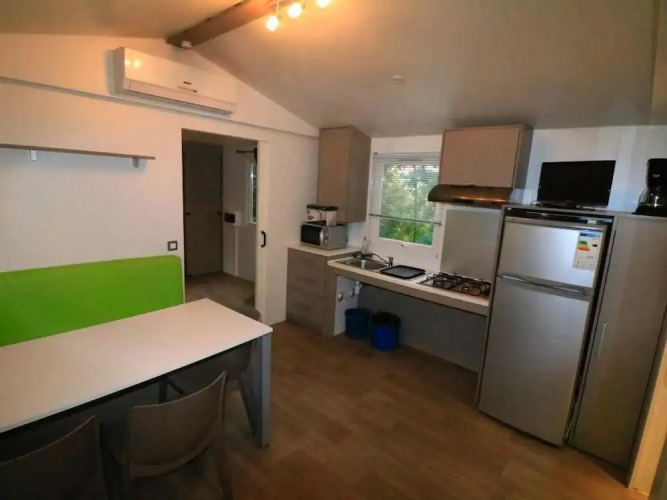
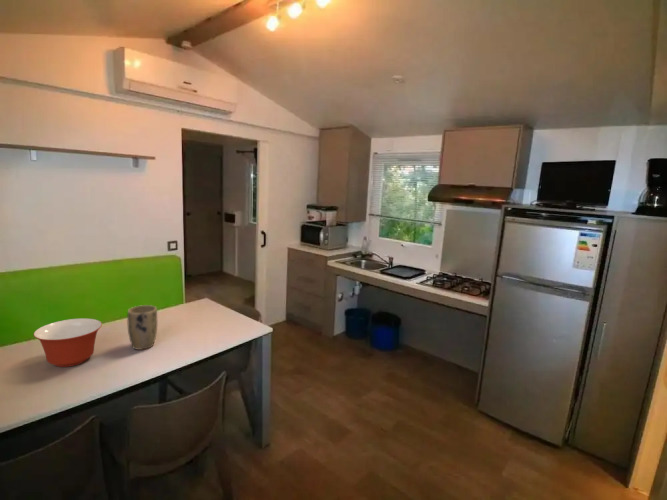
+ plant pot [126,304,159,351]
+ mixing bowl [33,317,103,368]
